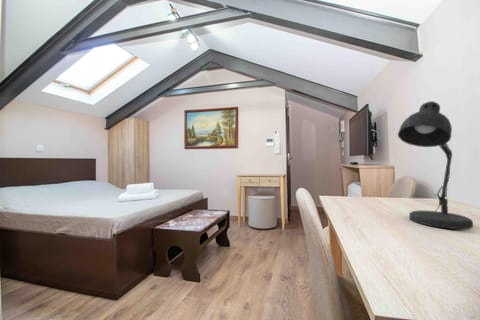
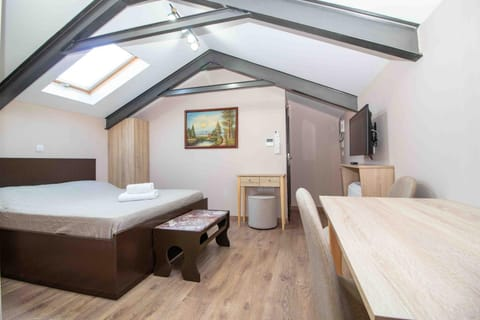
- desk lamp [397,100,474,230]
